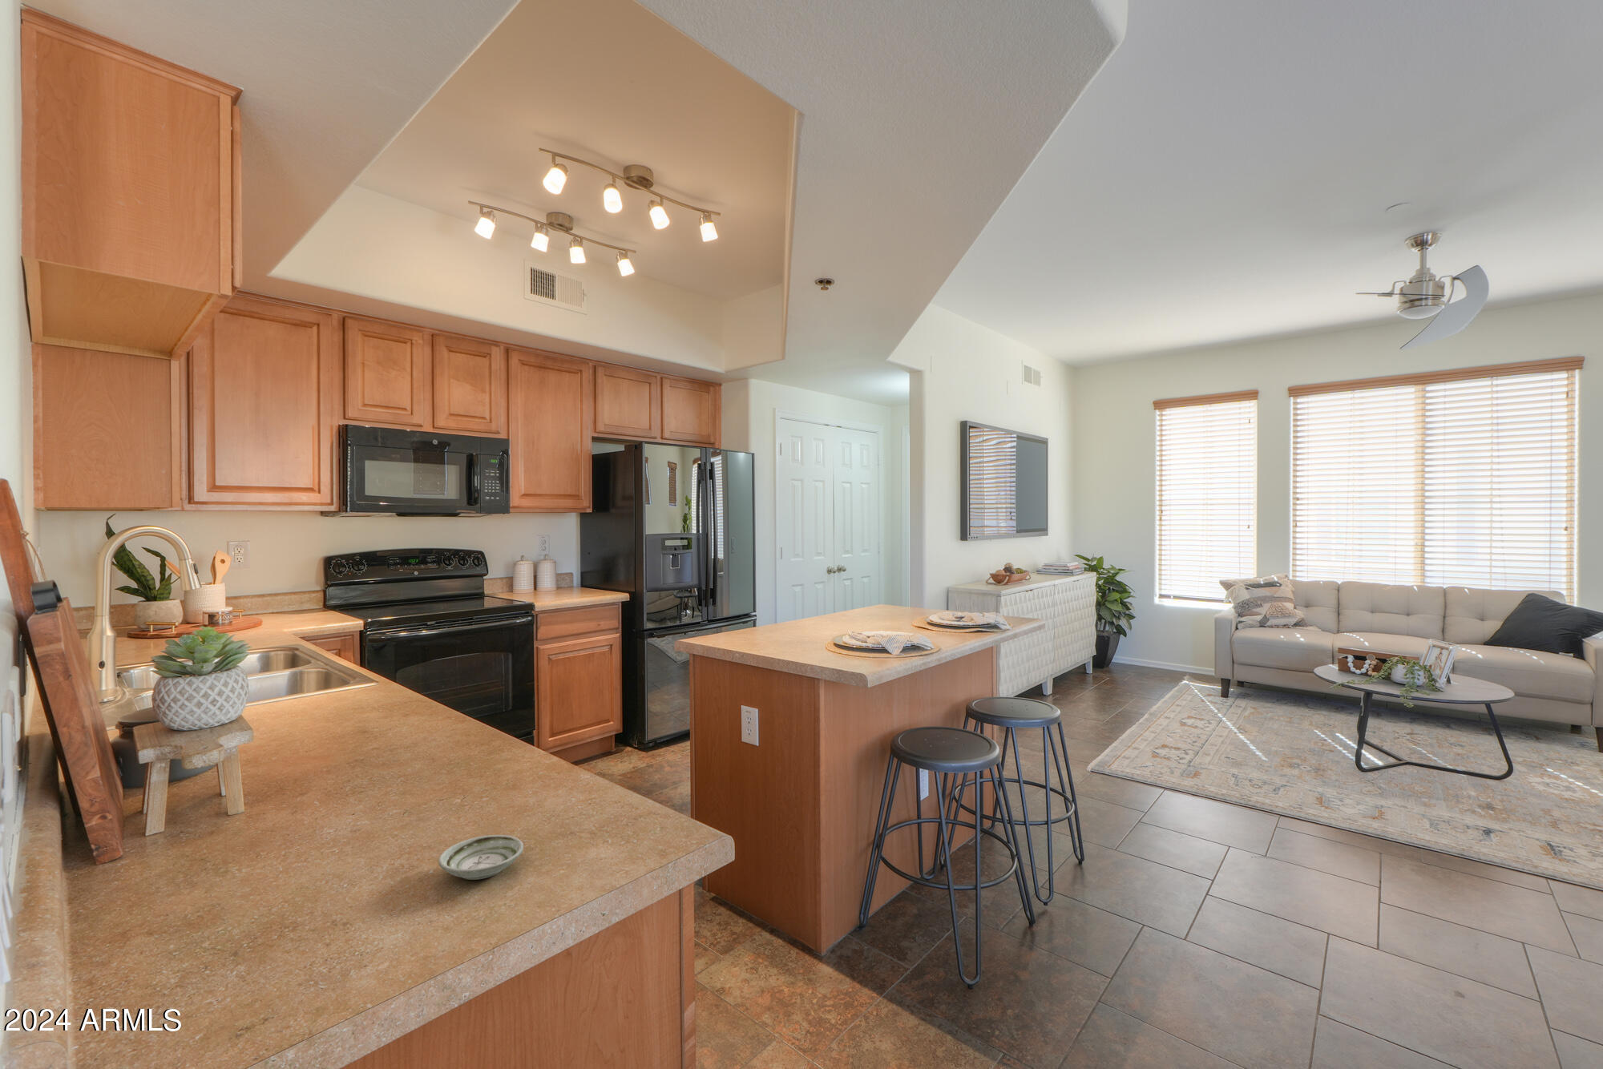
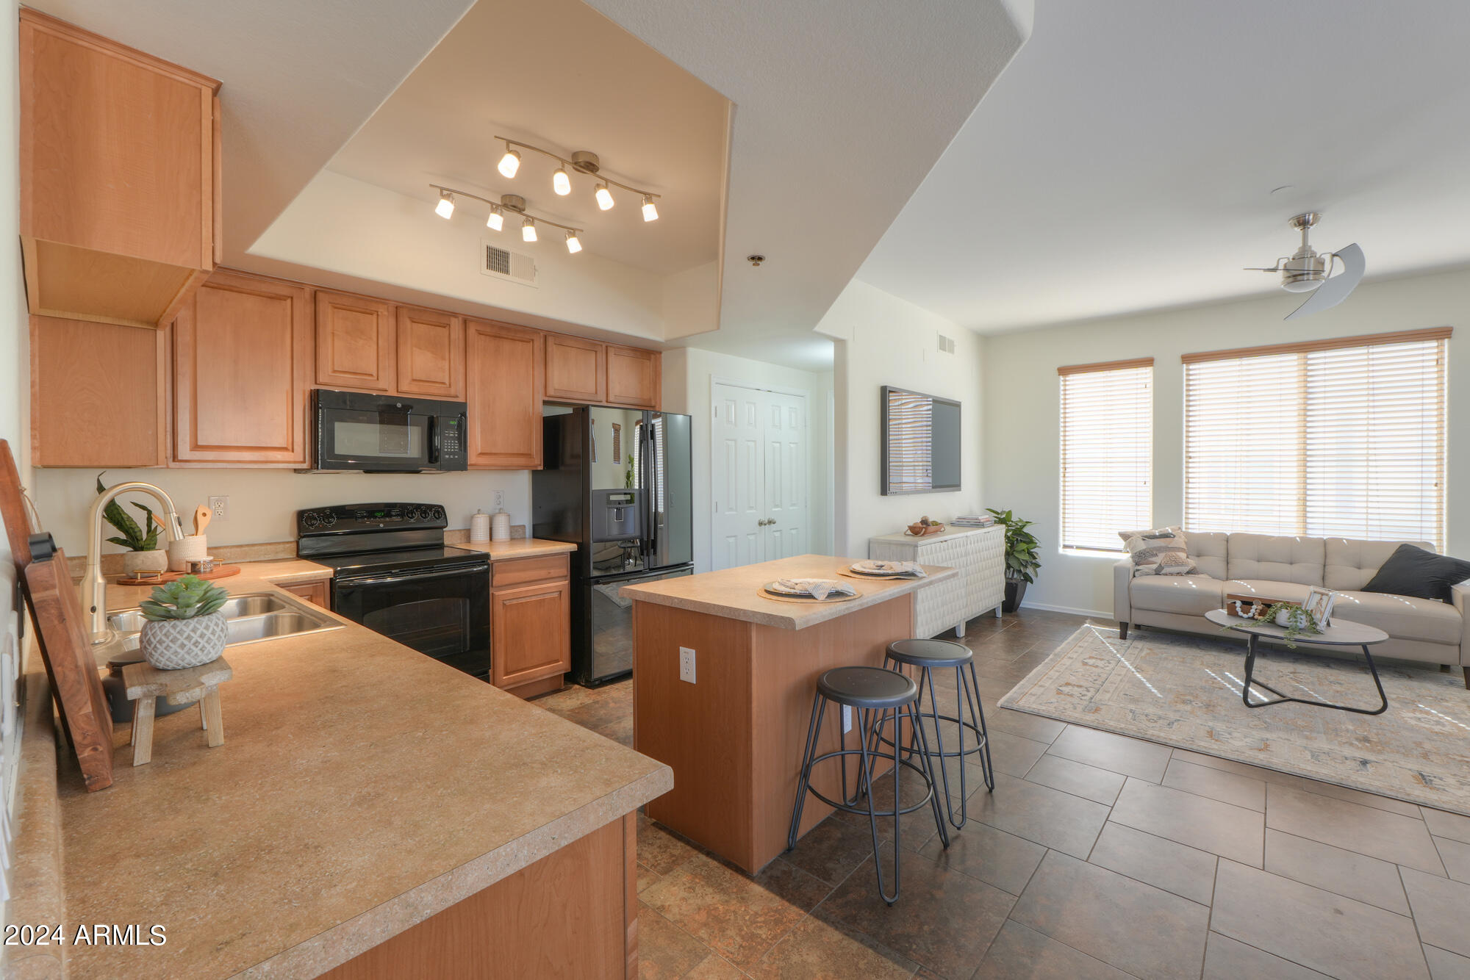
- saucer [438,834,524,880]
